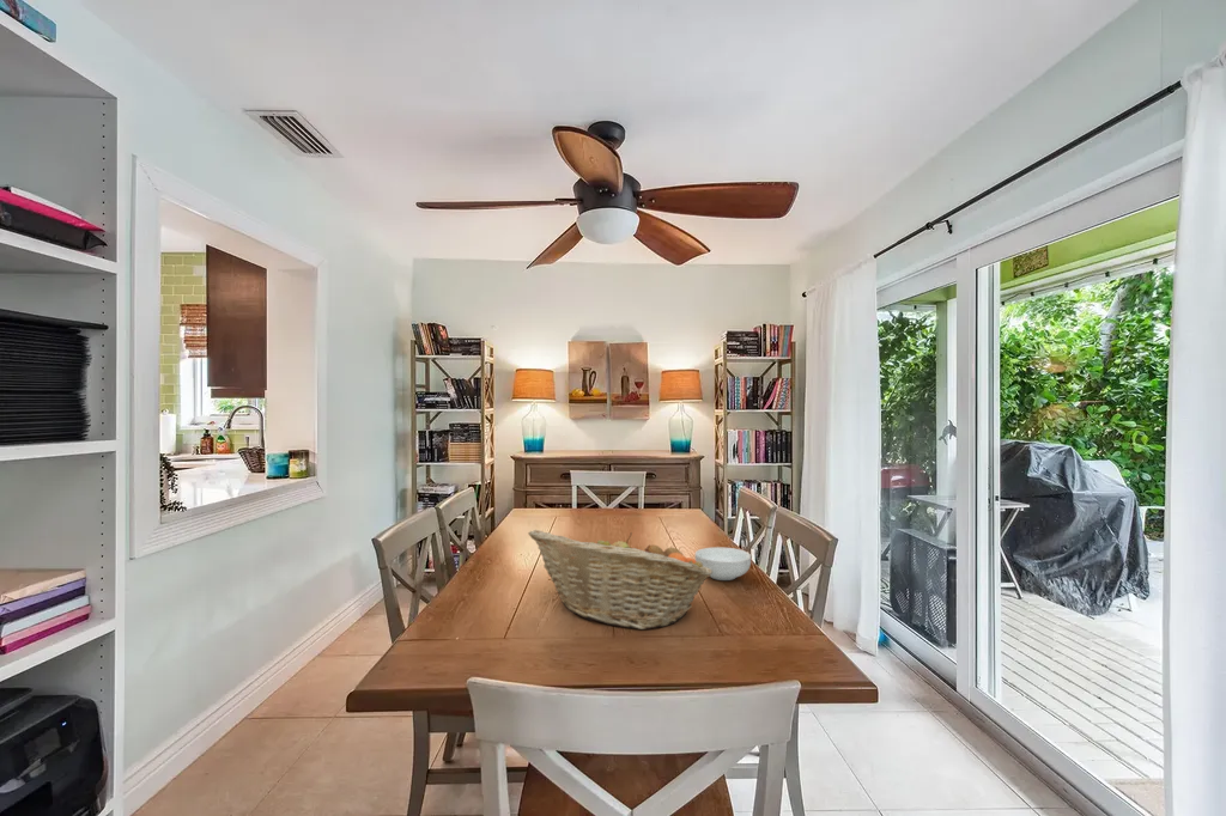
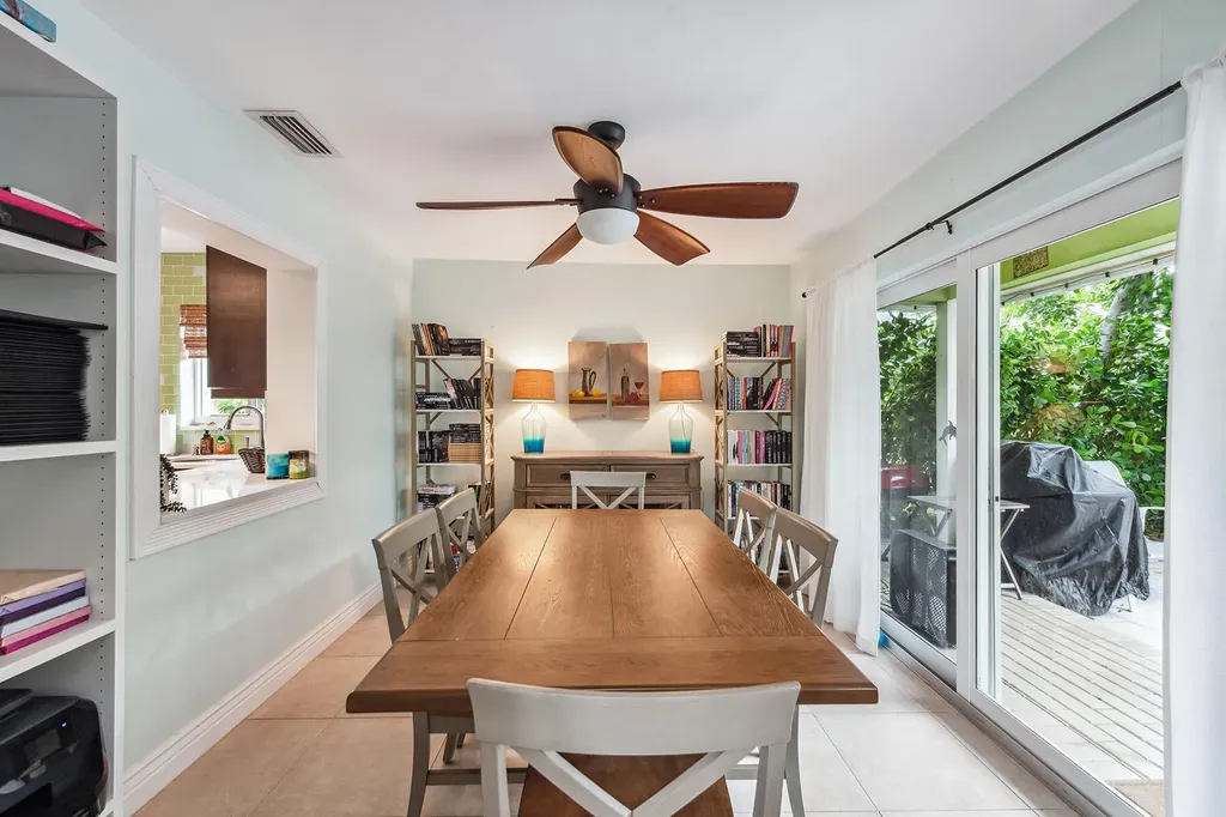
- cereal bowl [693,546,752,581]
- fruit basket [527,529,712,631]
